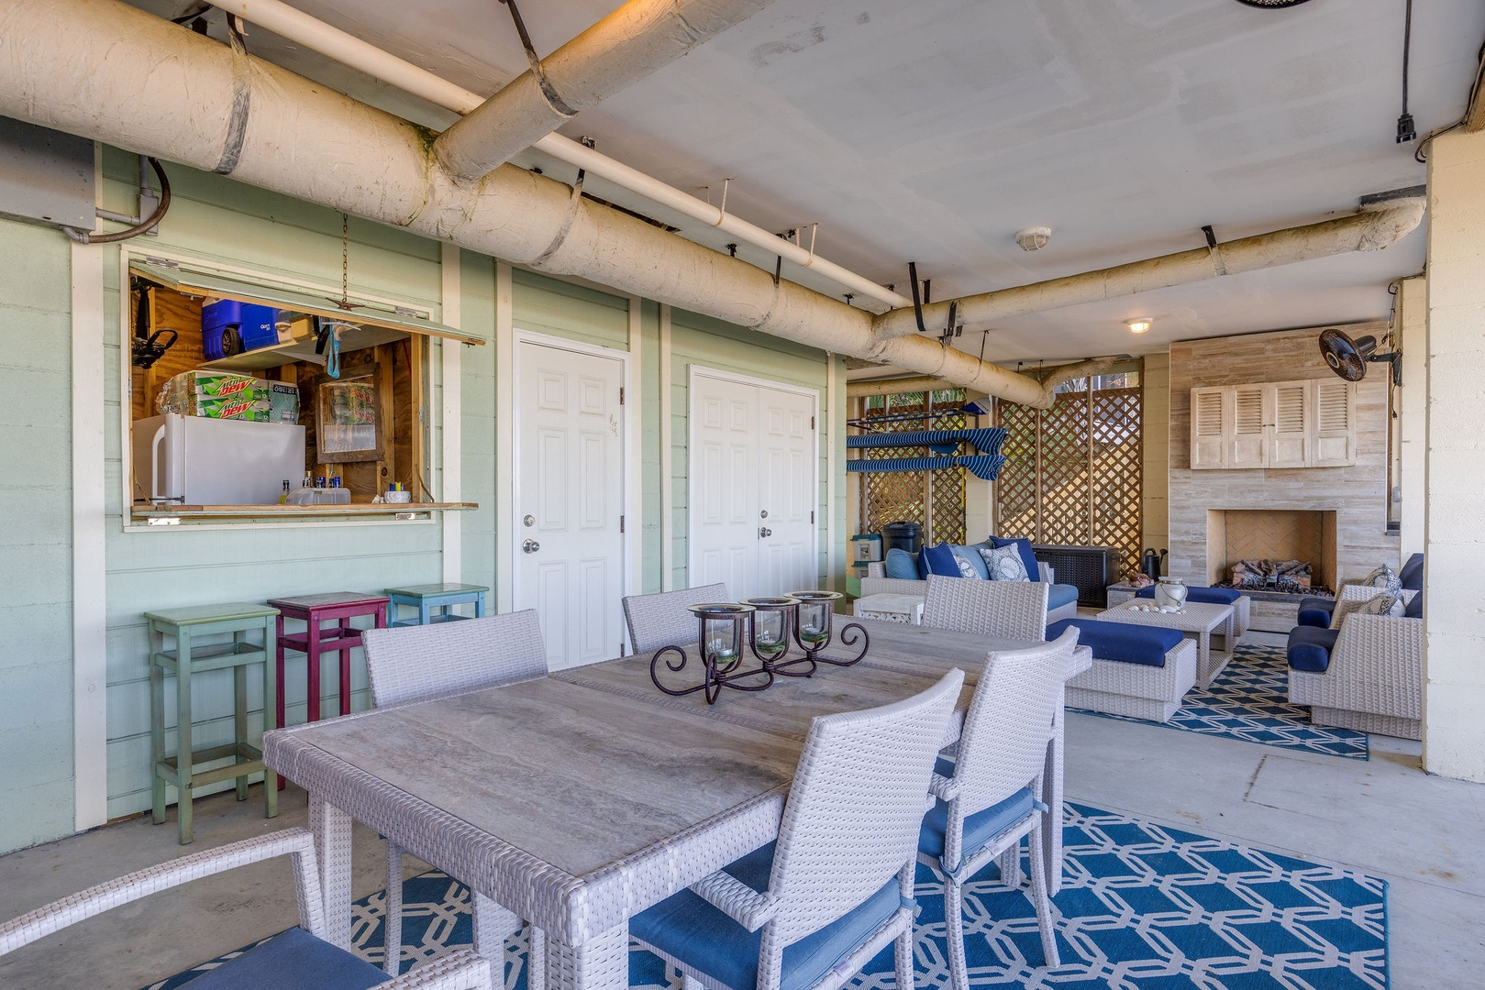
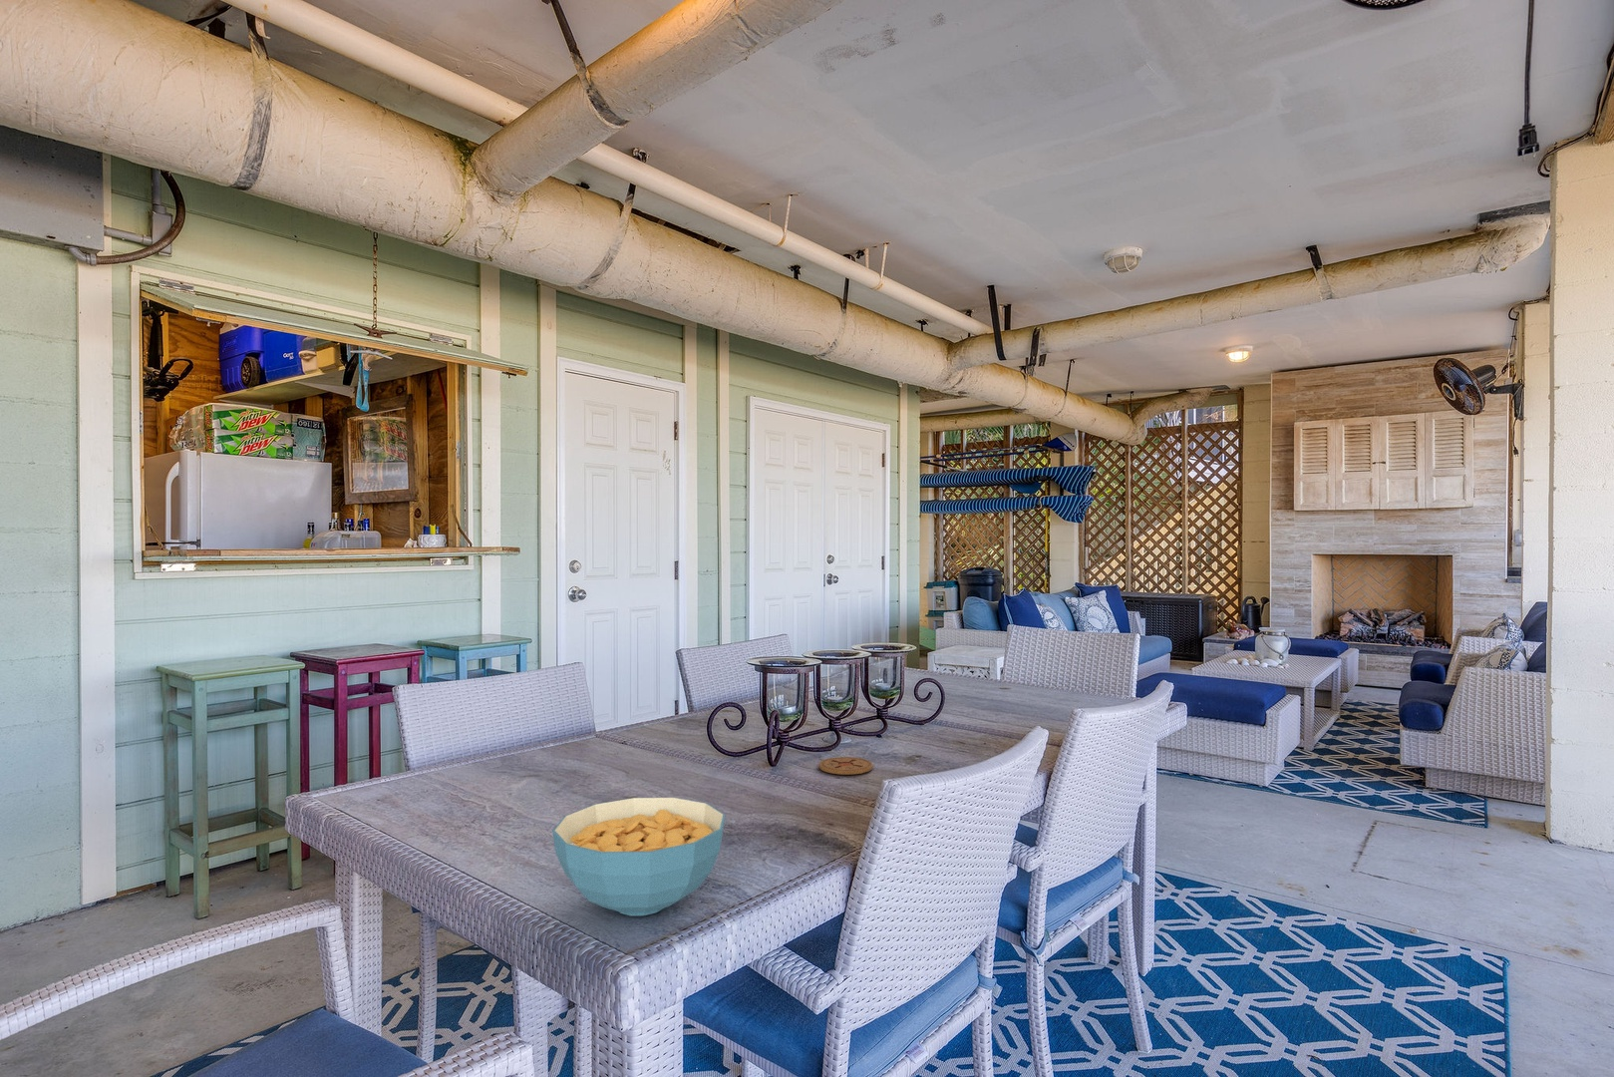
+ cereal bowl [552,797,726,916]
+ coaster [818,756,874,775]
